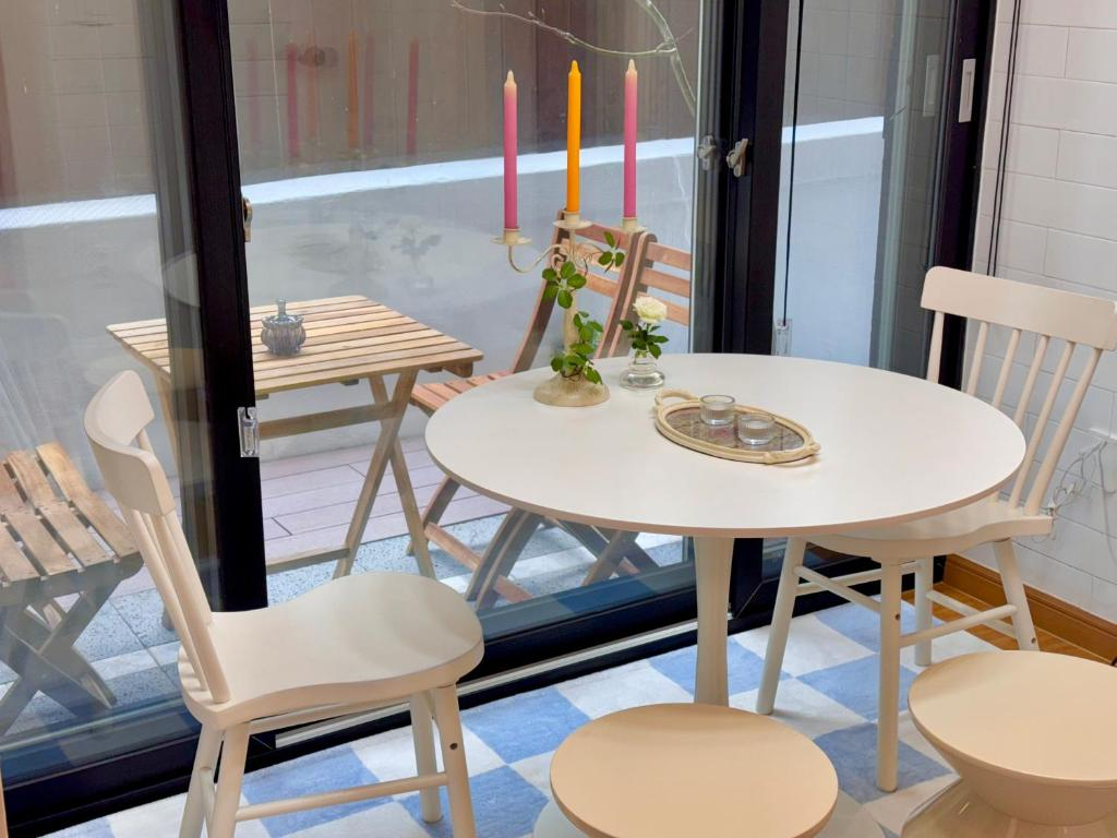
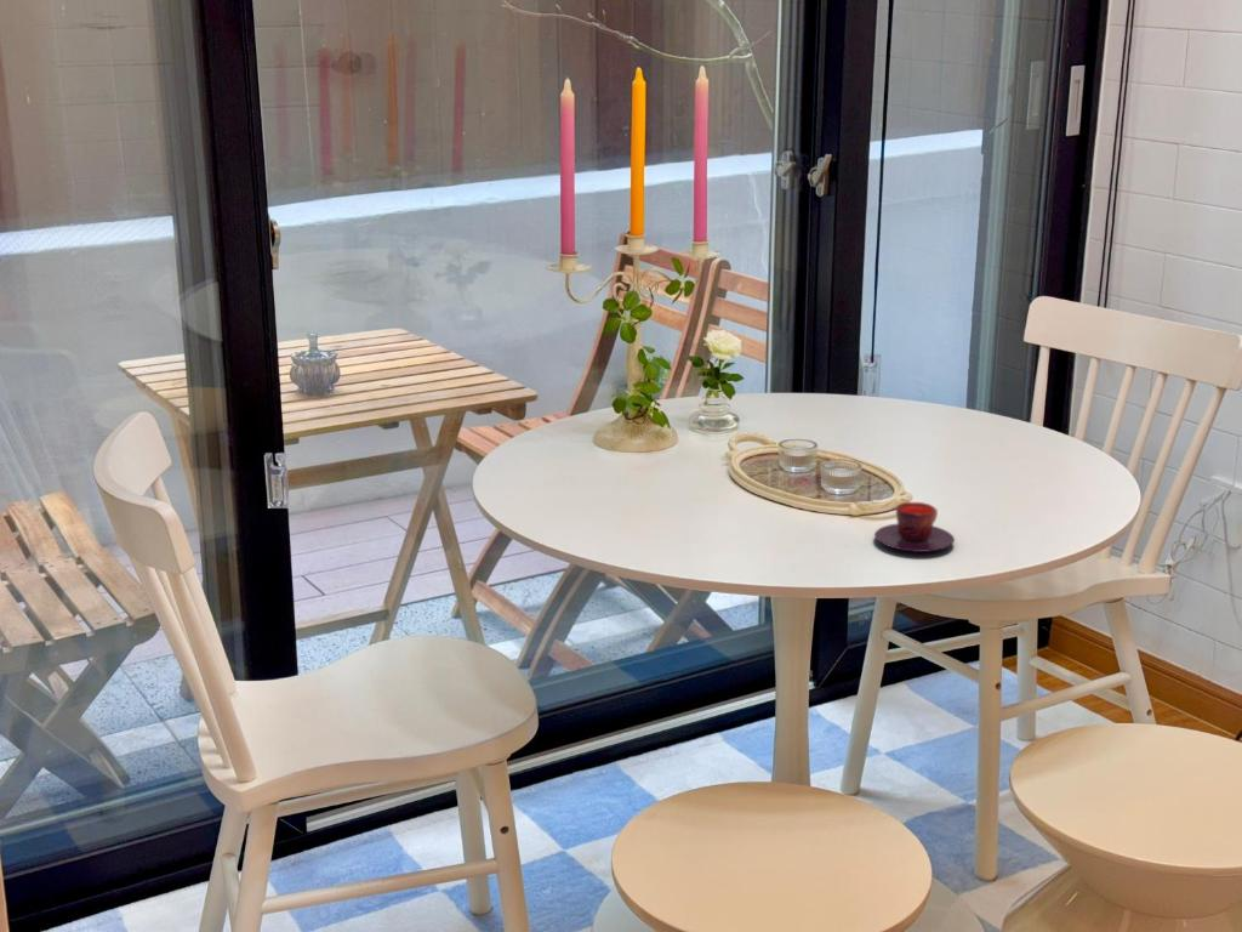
+ teacup [873,501,956,553]
